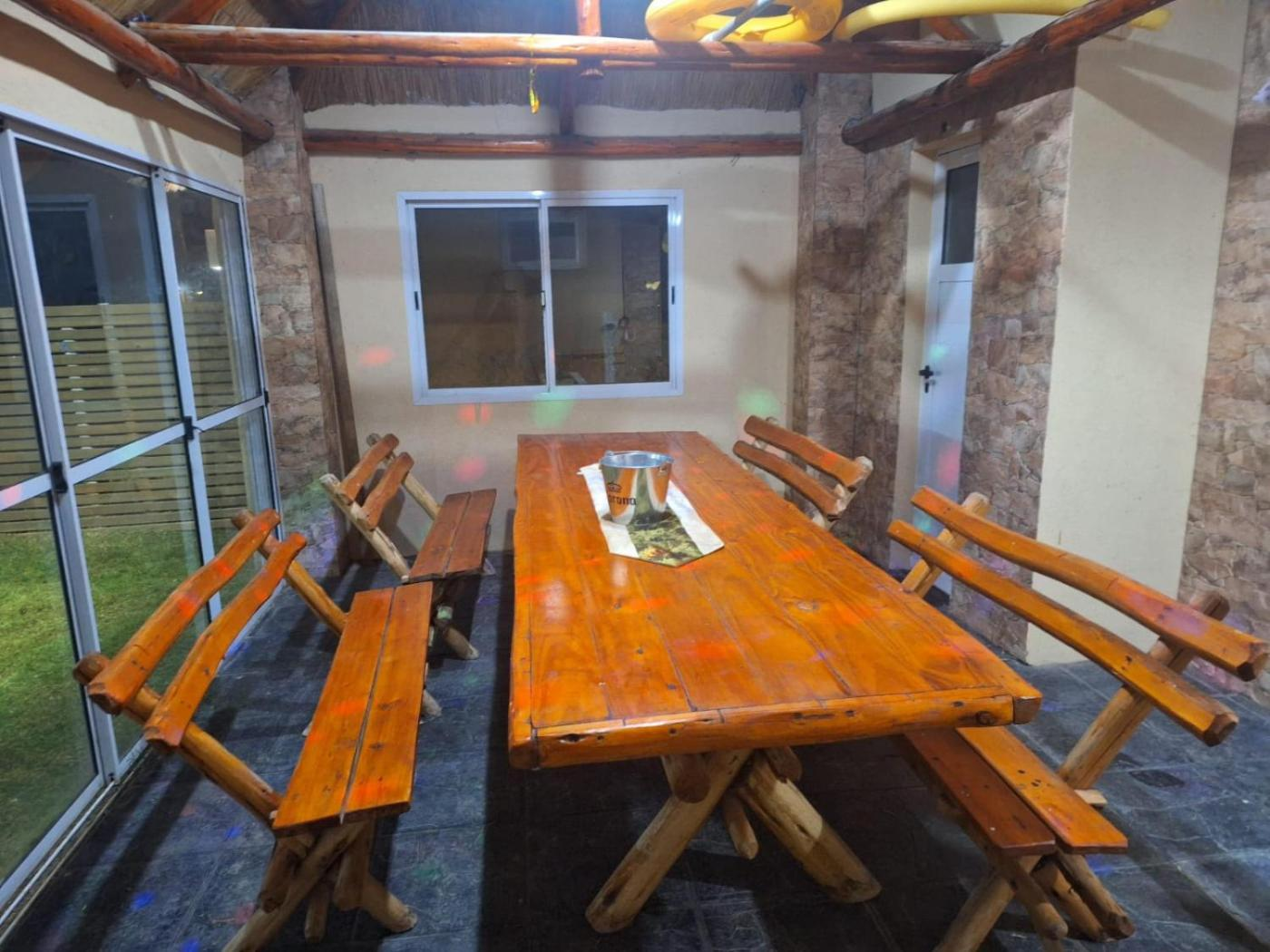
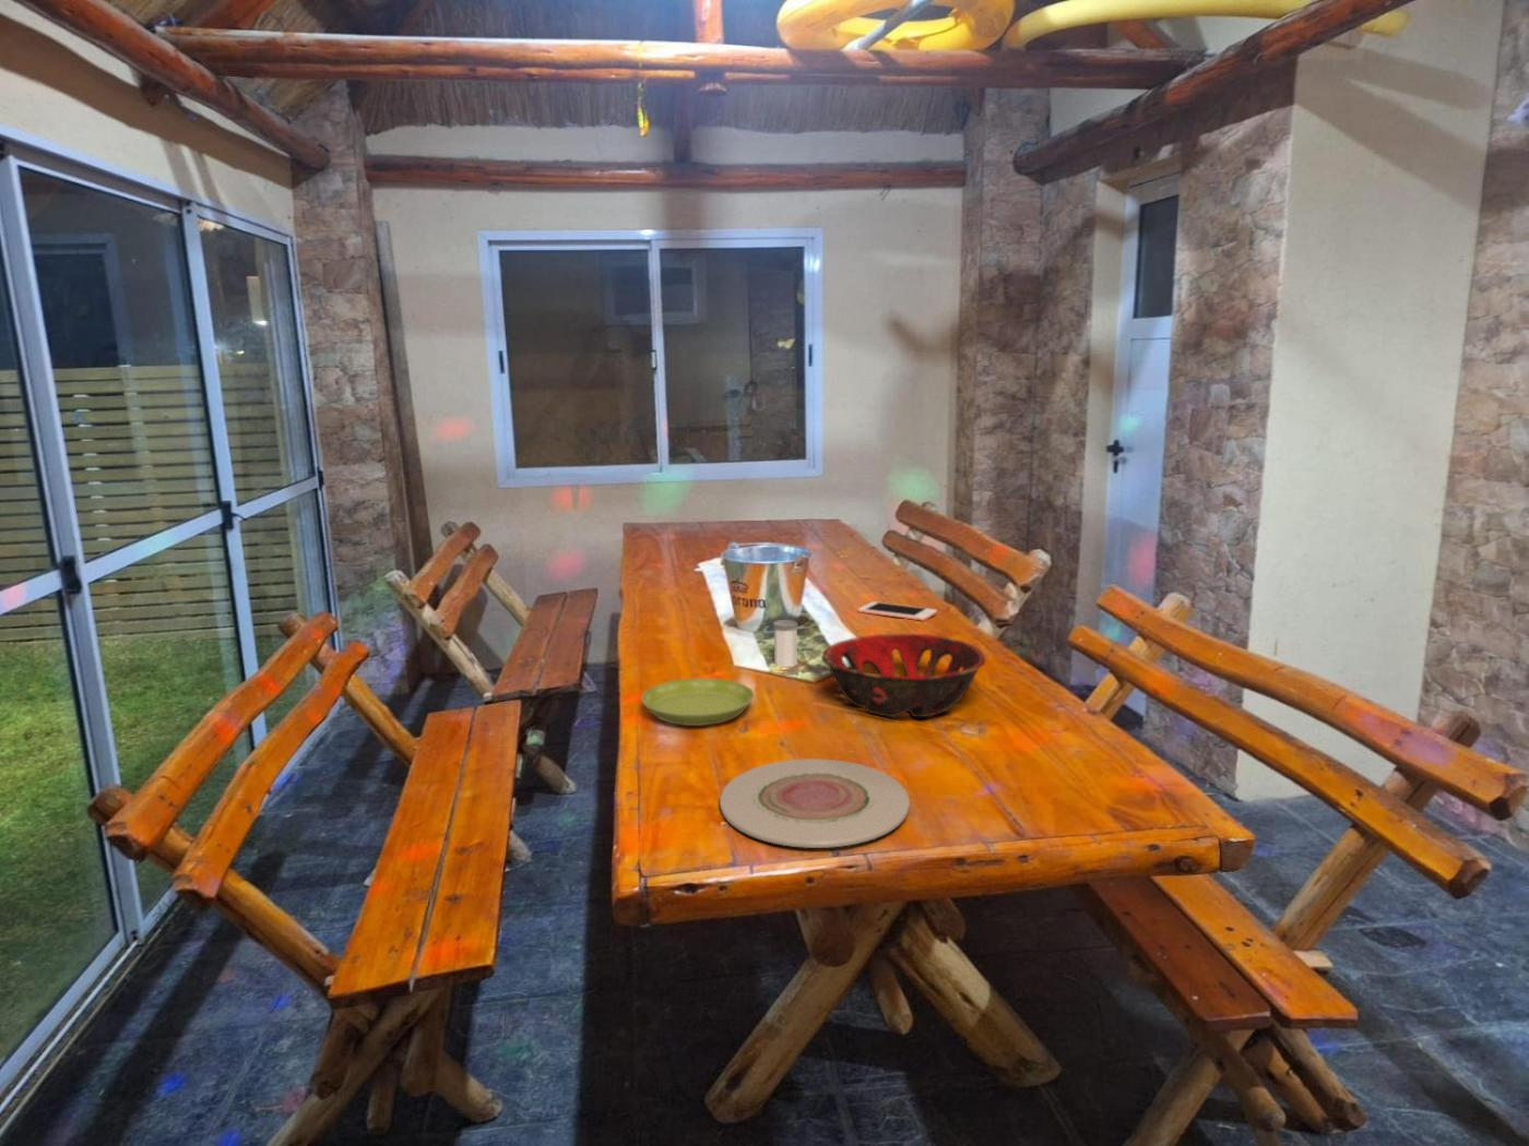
+ decorative bowl [820,633,986,719]
+ cell phone [857,601,938,622]
+ plate [719,757,911,849]
+ saucer [640,677,755,727]
+ salt shaker [772,619,799,669]
